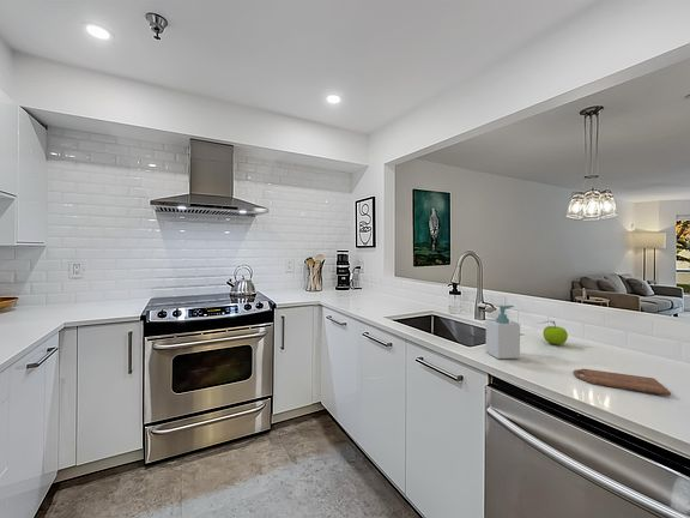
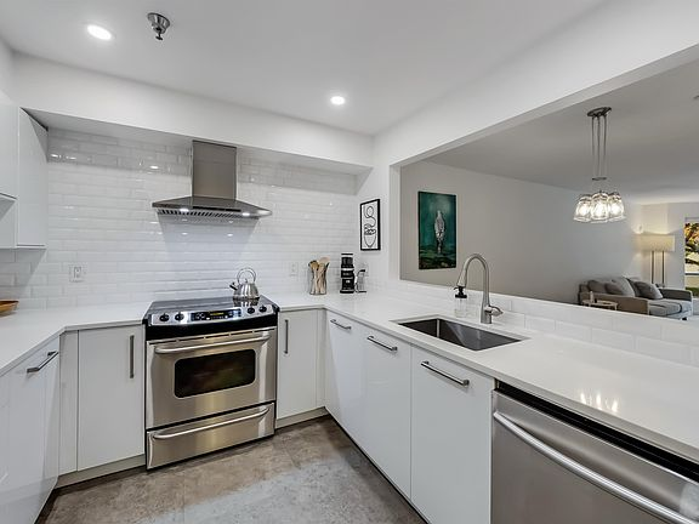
- soap bottle [485,305,521,360]
- fruit [535,320,569,347]
- cutting board [573,368,672,397]
